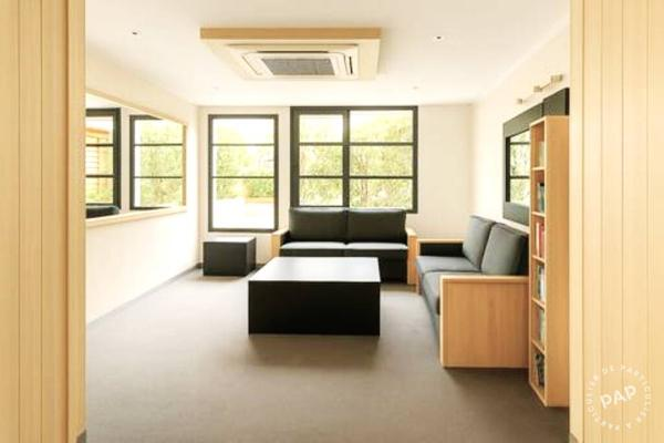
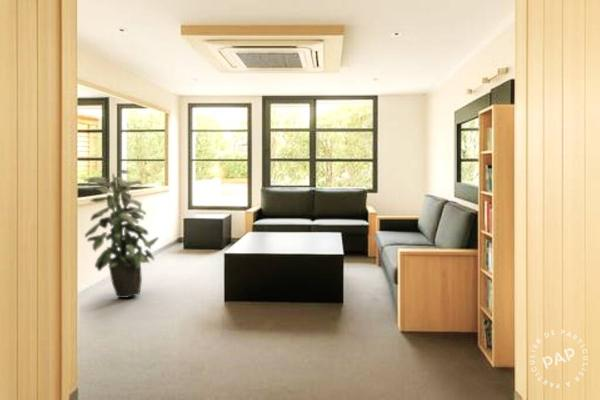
+ indoor plant [83,169,160,299]
